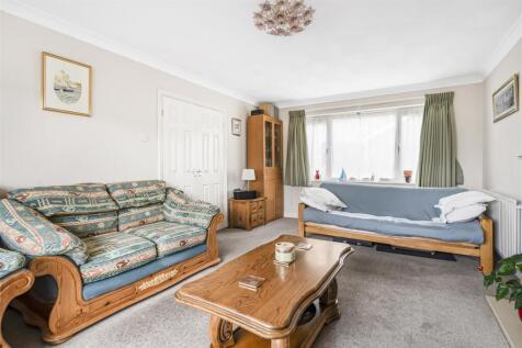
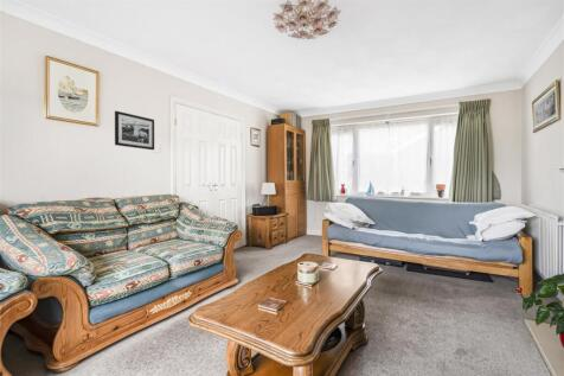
+ picture frame [114,110,155,151]
